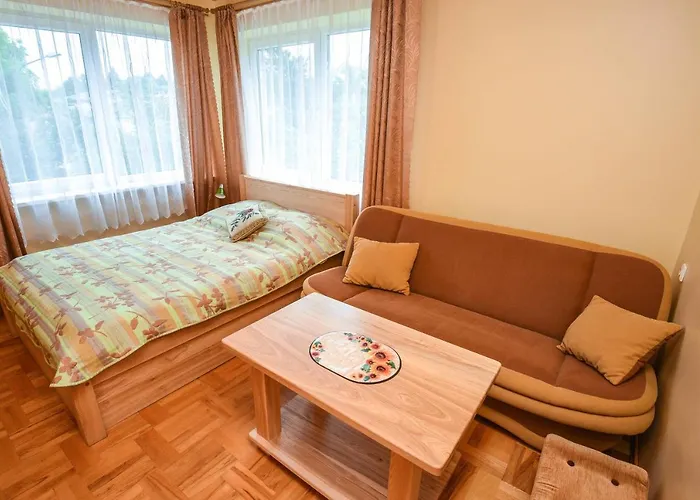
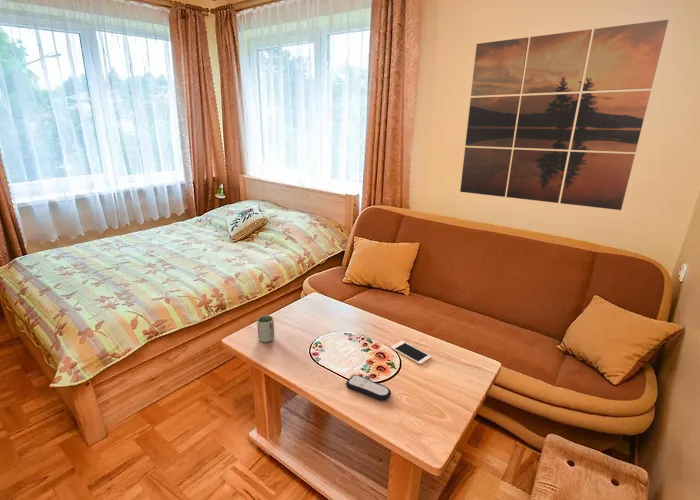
+ cell phone [390,340,432,365]
+ remote control [345,374,392,401]
+ wall art [459,19,669,211]
+ cup [256,314,275,343]
